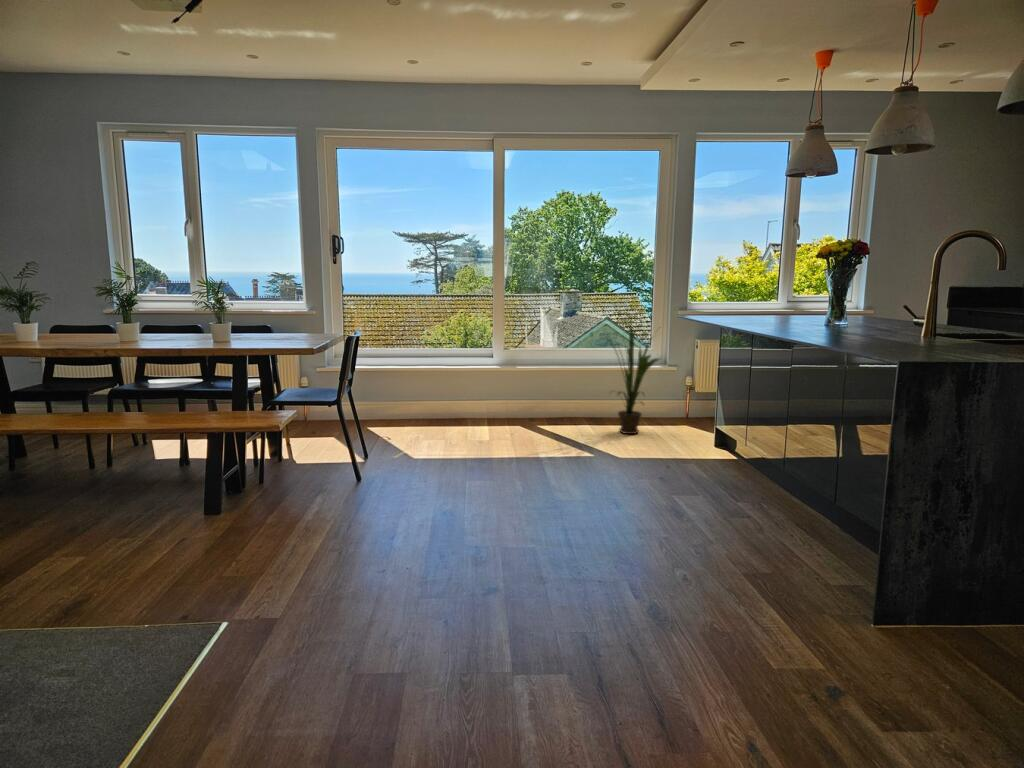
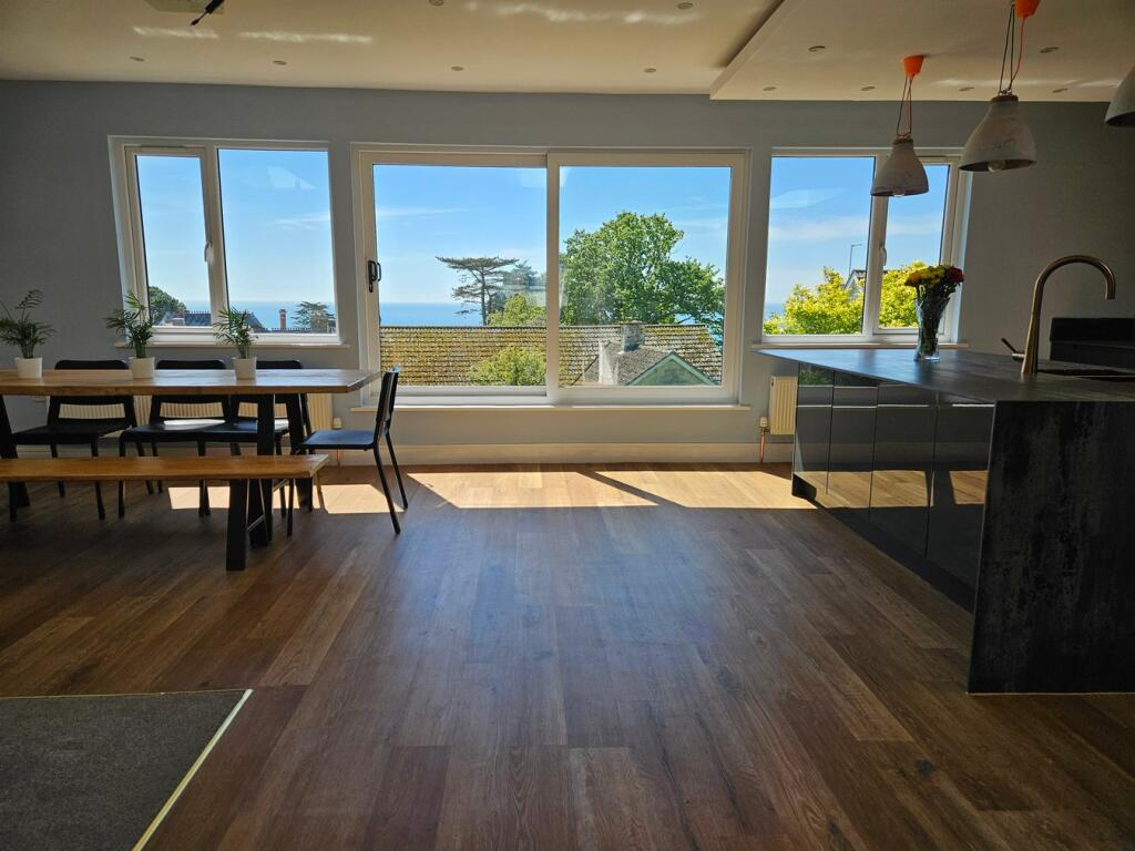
- house plant [601,321,663,435]
